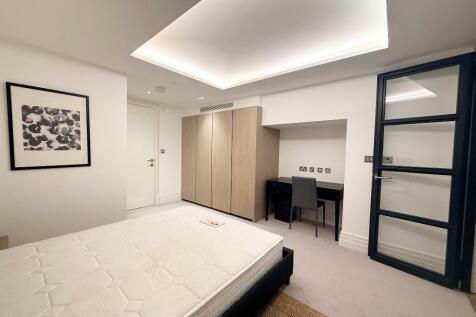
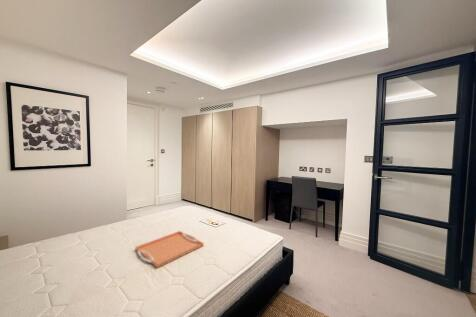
+ serving tray [134,230,205,269]
